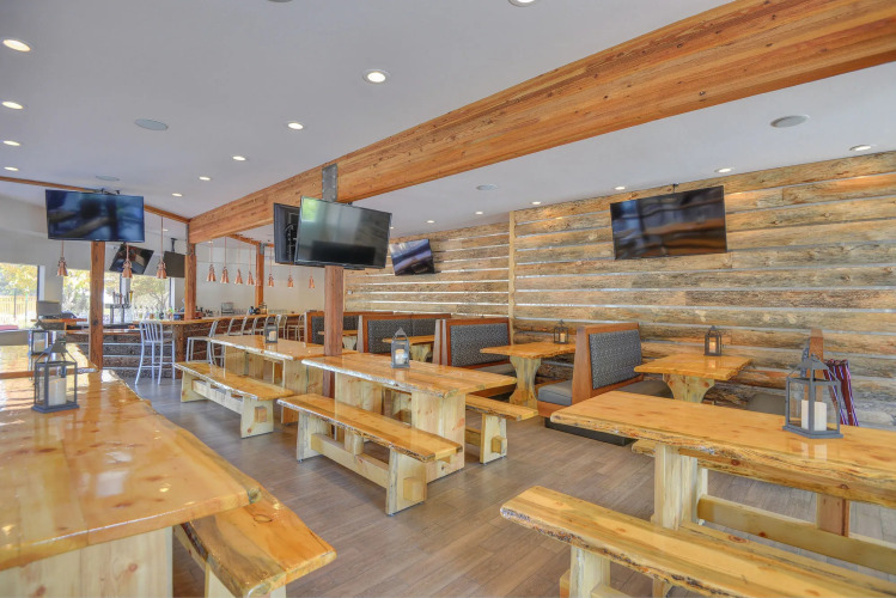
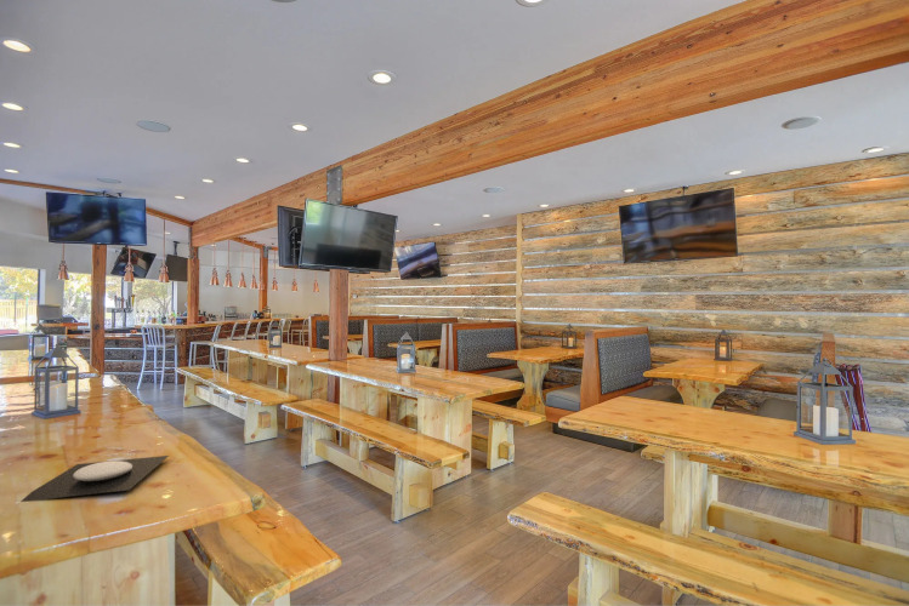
+ plate [19,454,170,503]
